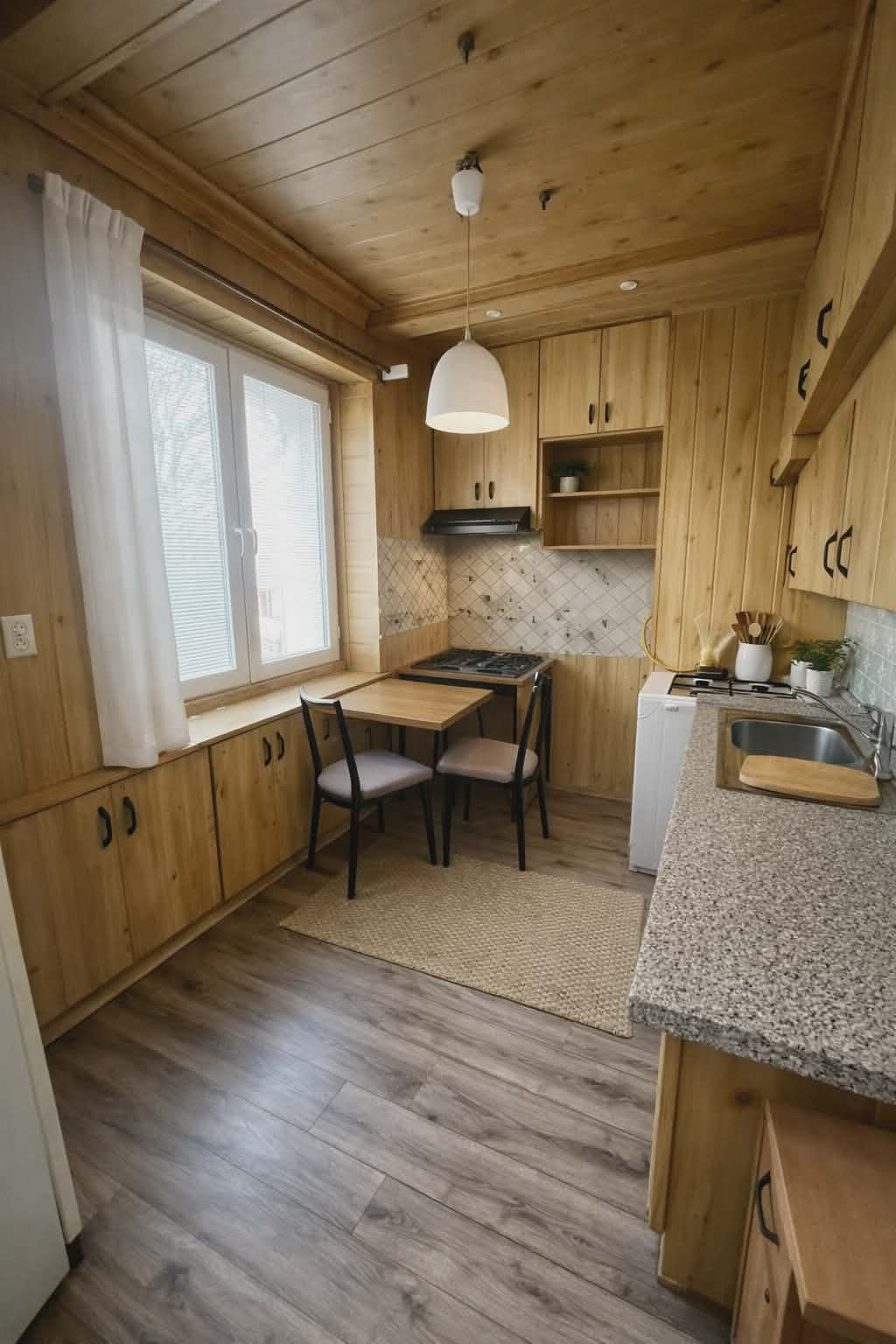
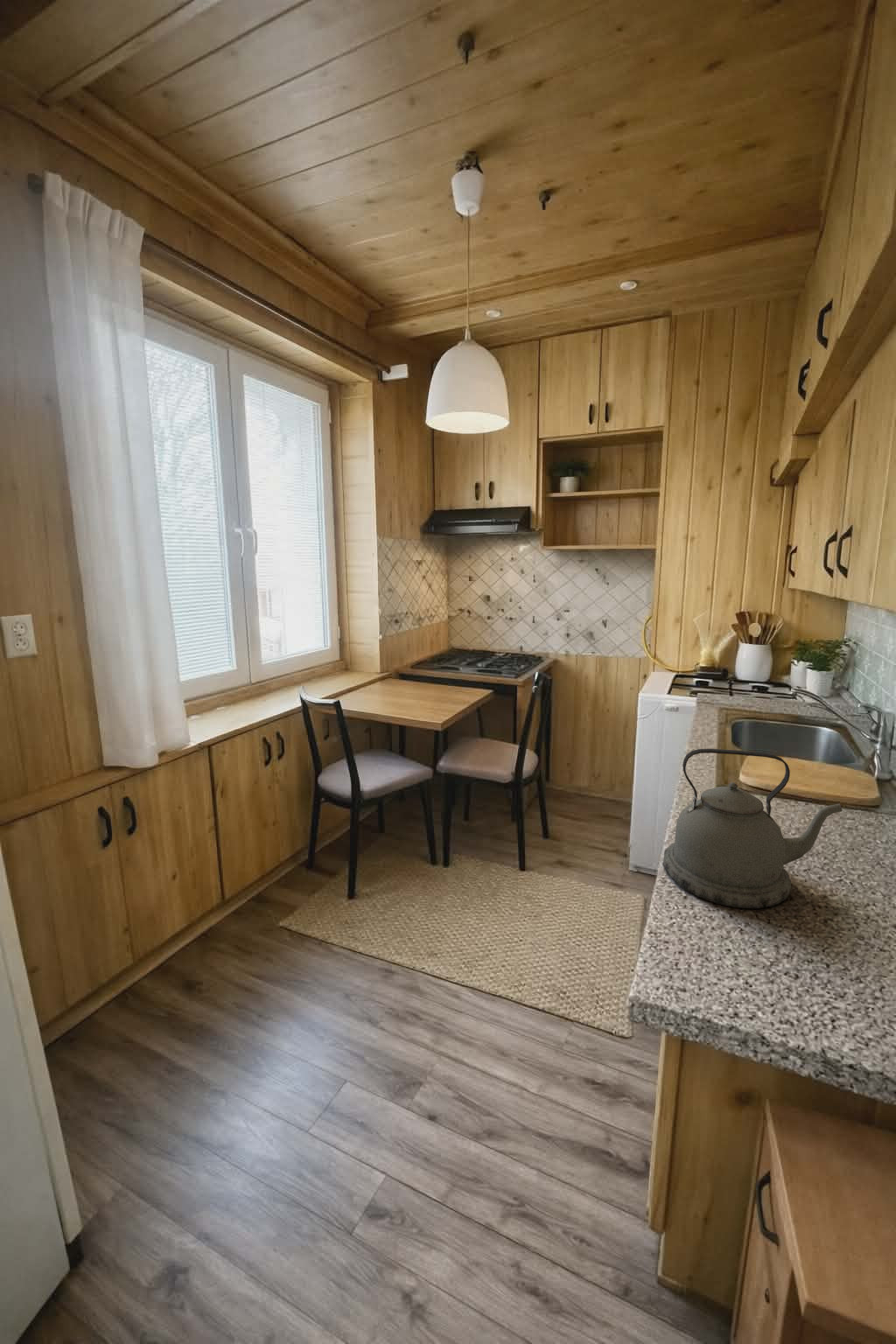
+ kettle [662,748,844,910]
